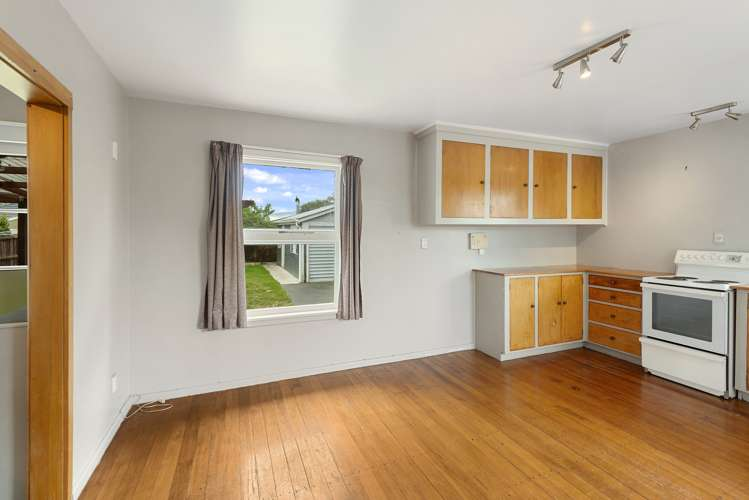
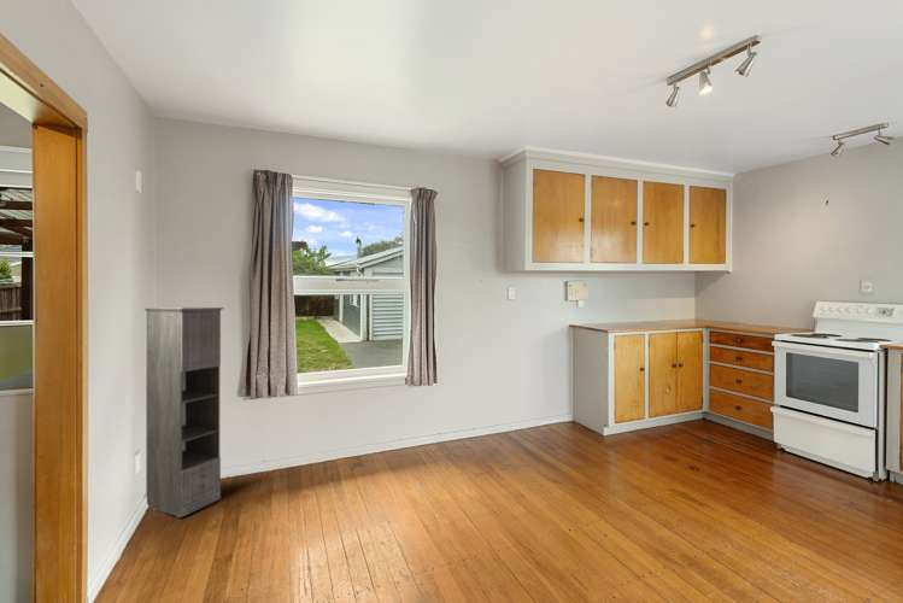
+ storage cabinet [142,306,225,519]
